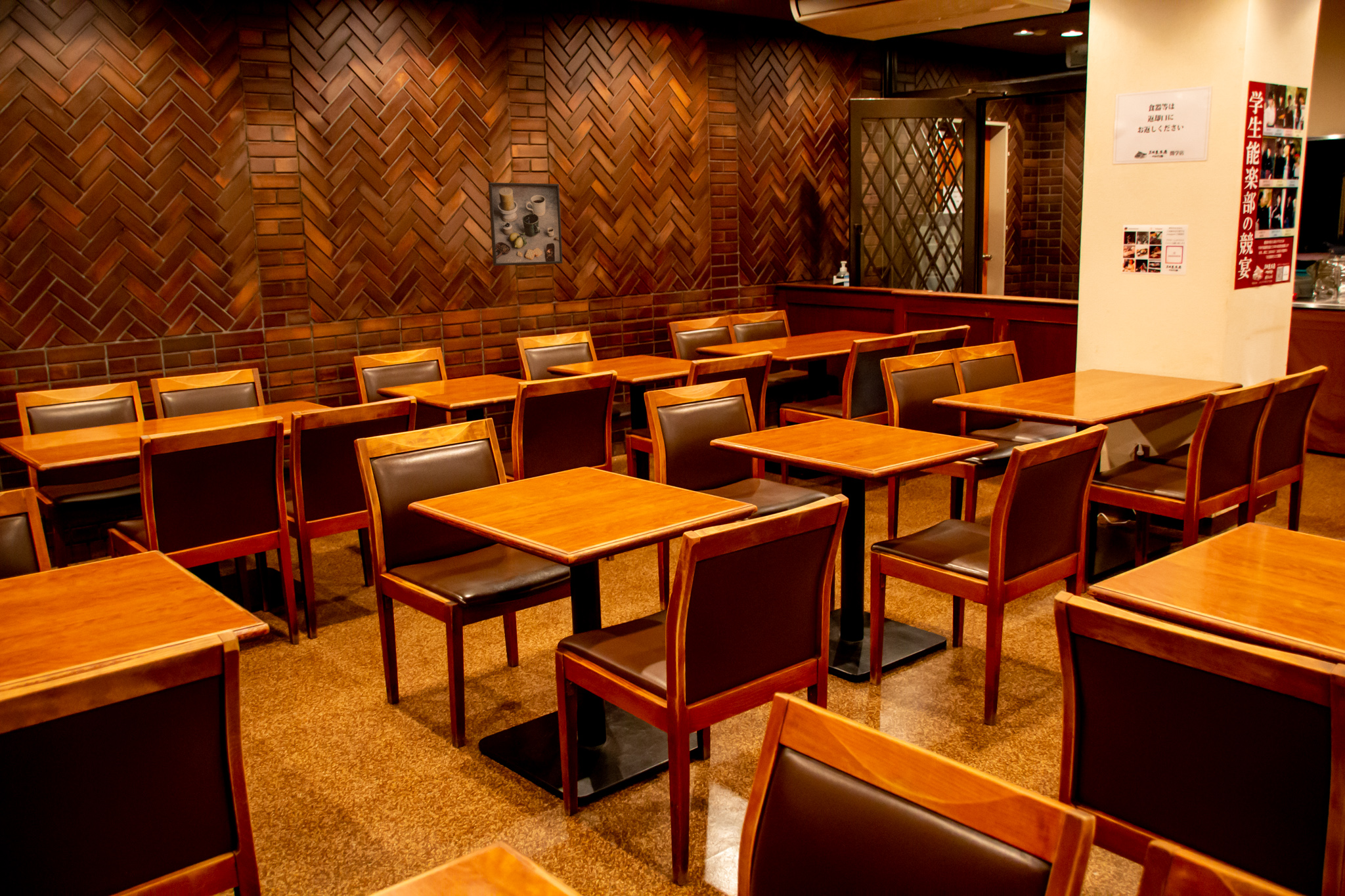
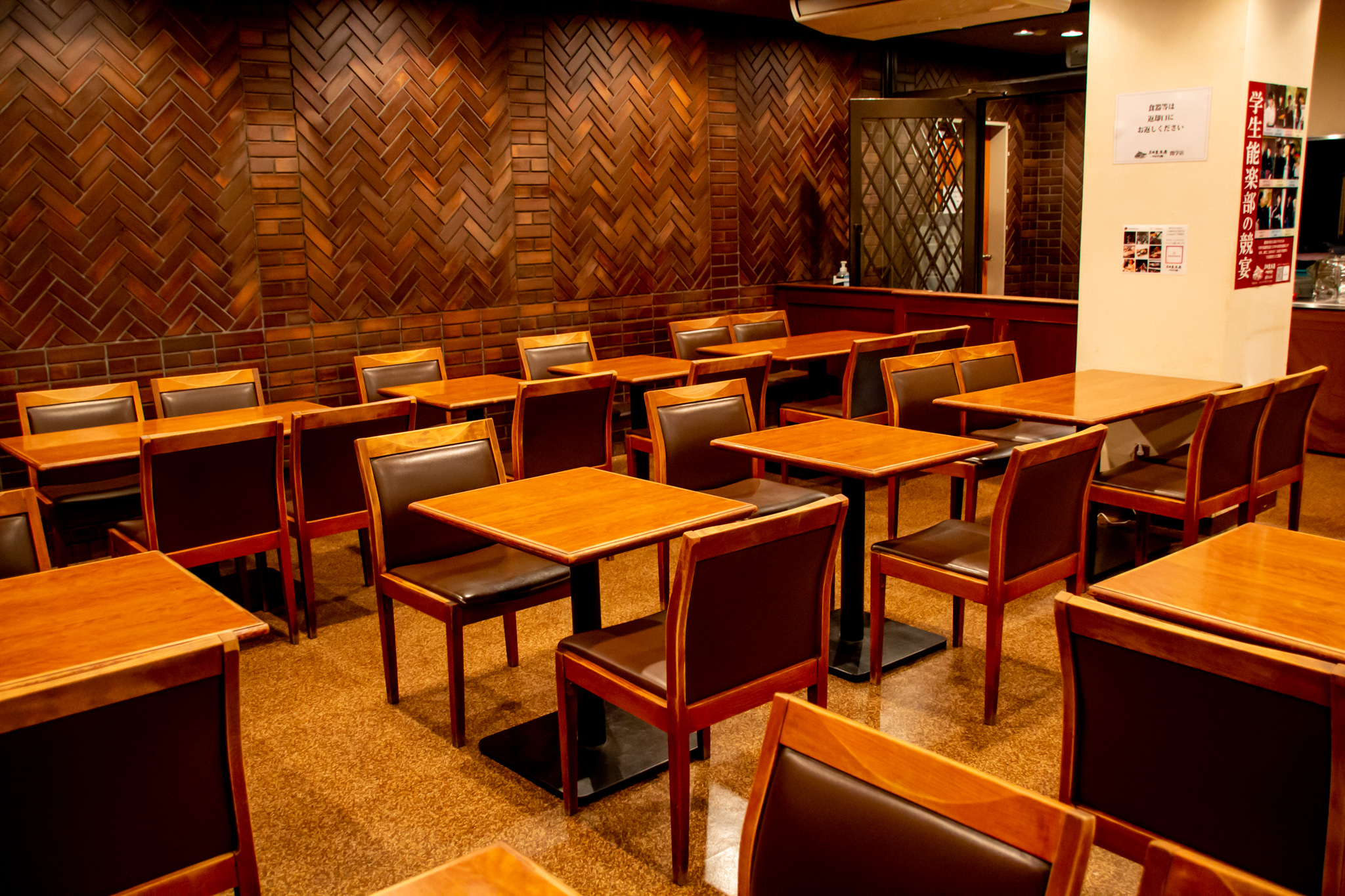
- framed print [488,182,563,267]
